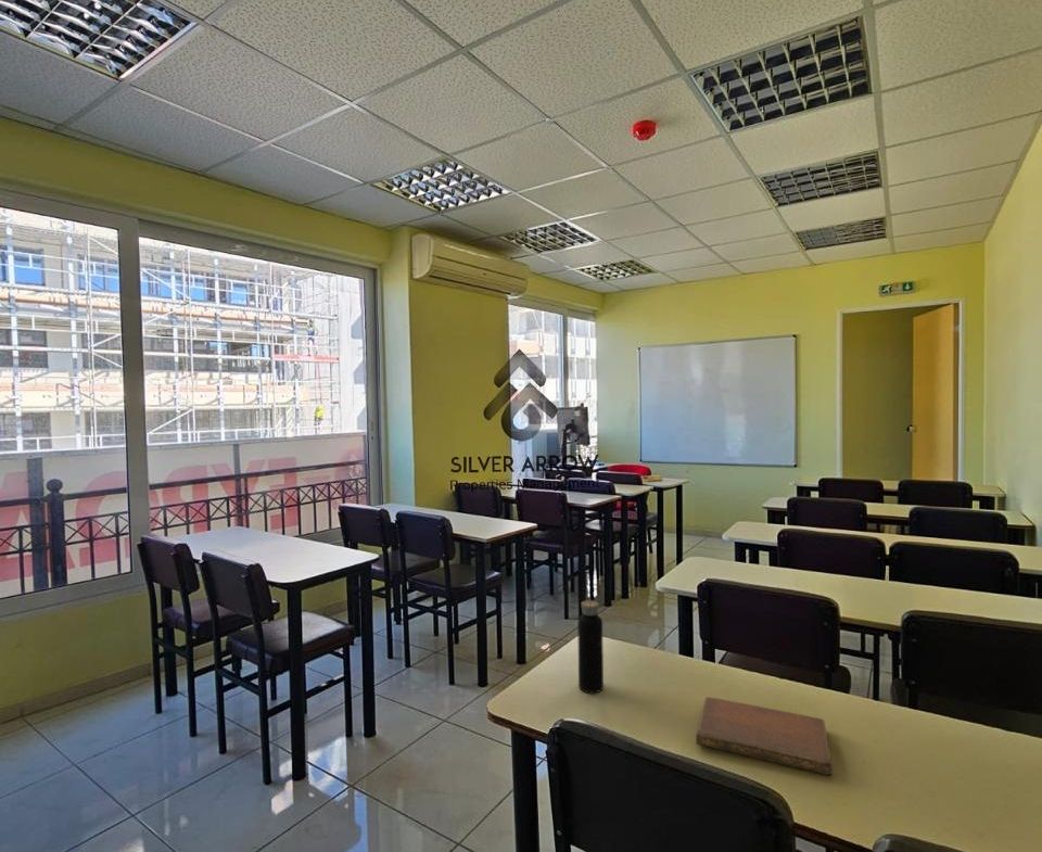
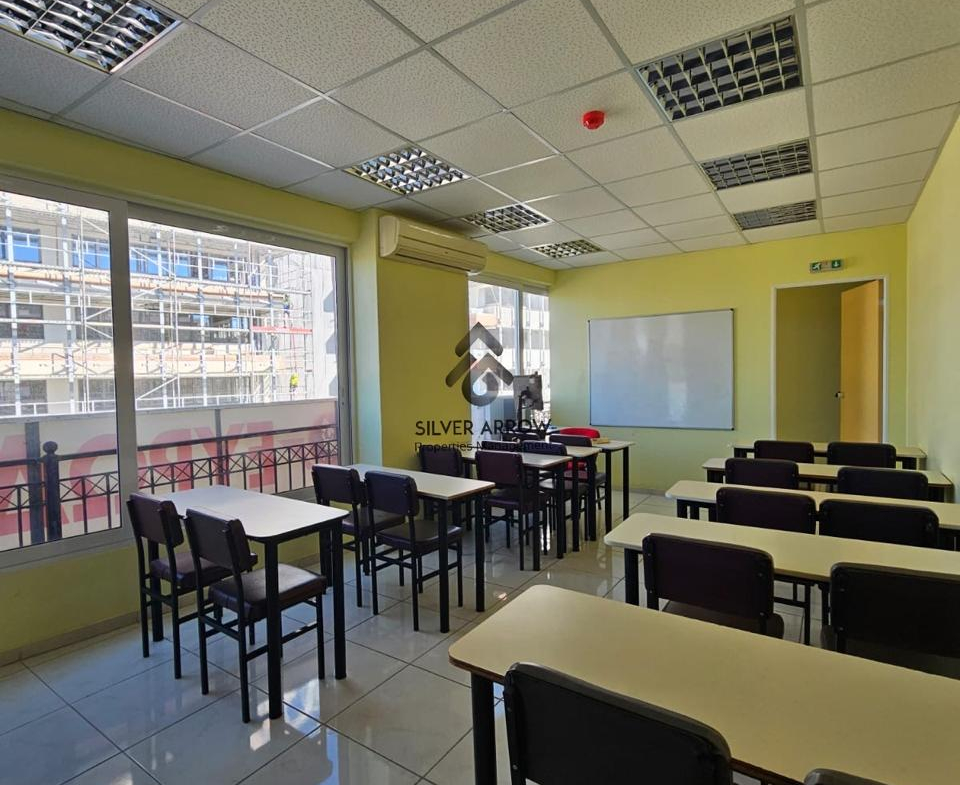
- water bottle [576,593,605,694]
- notebook [695,696,833,776]
